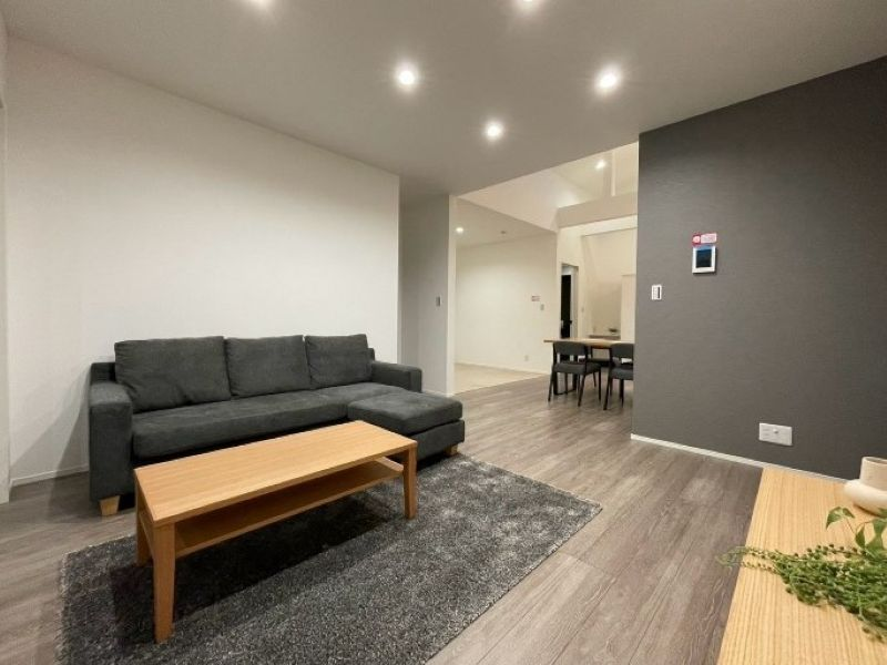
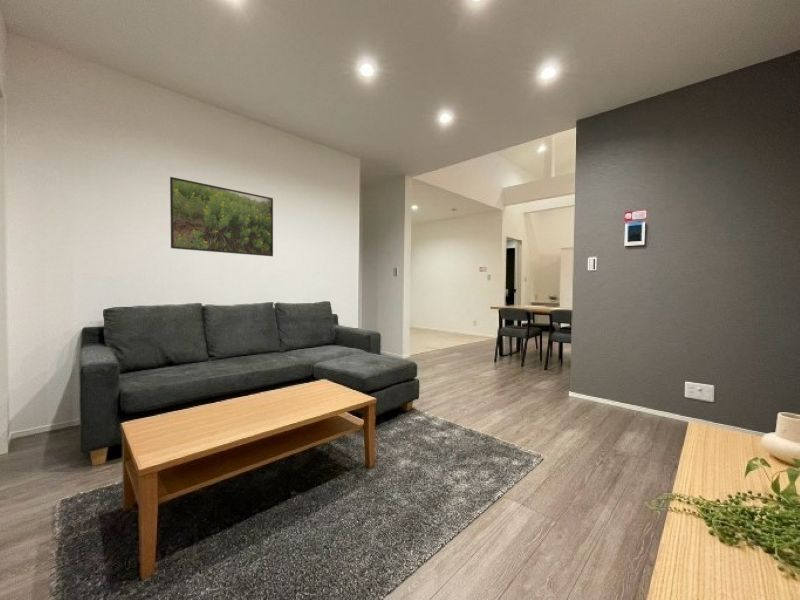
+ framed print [169,176,274,257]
